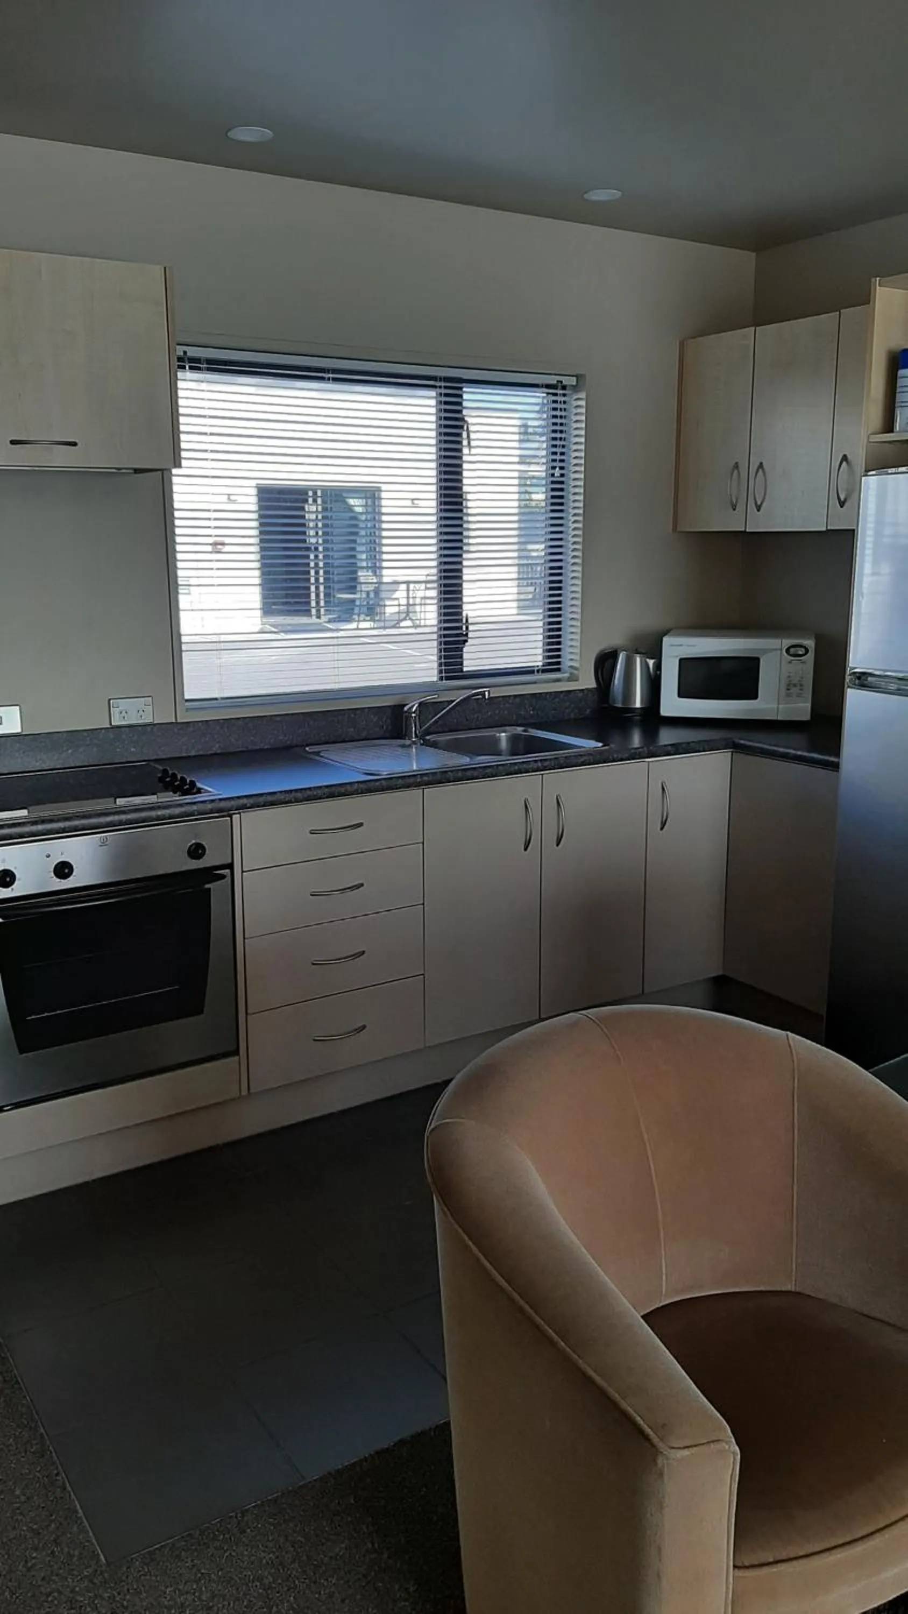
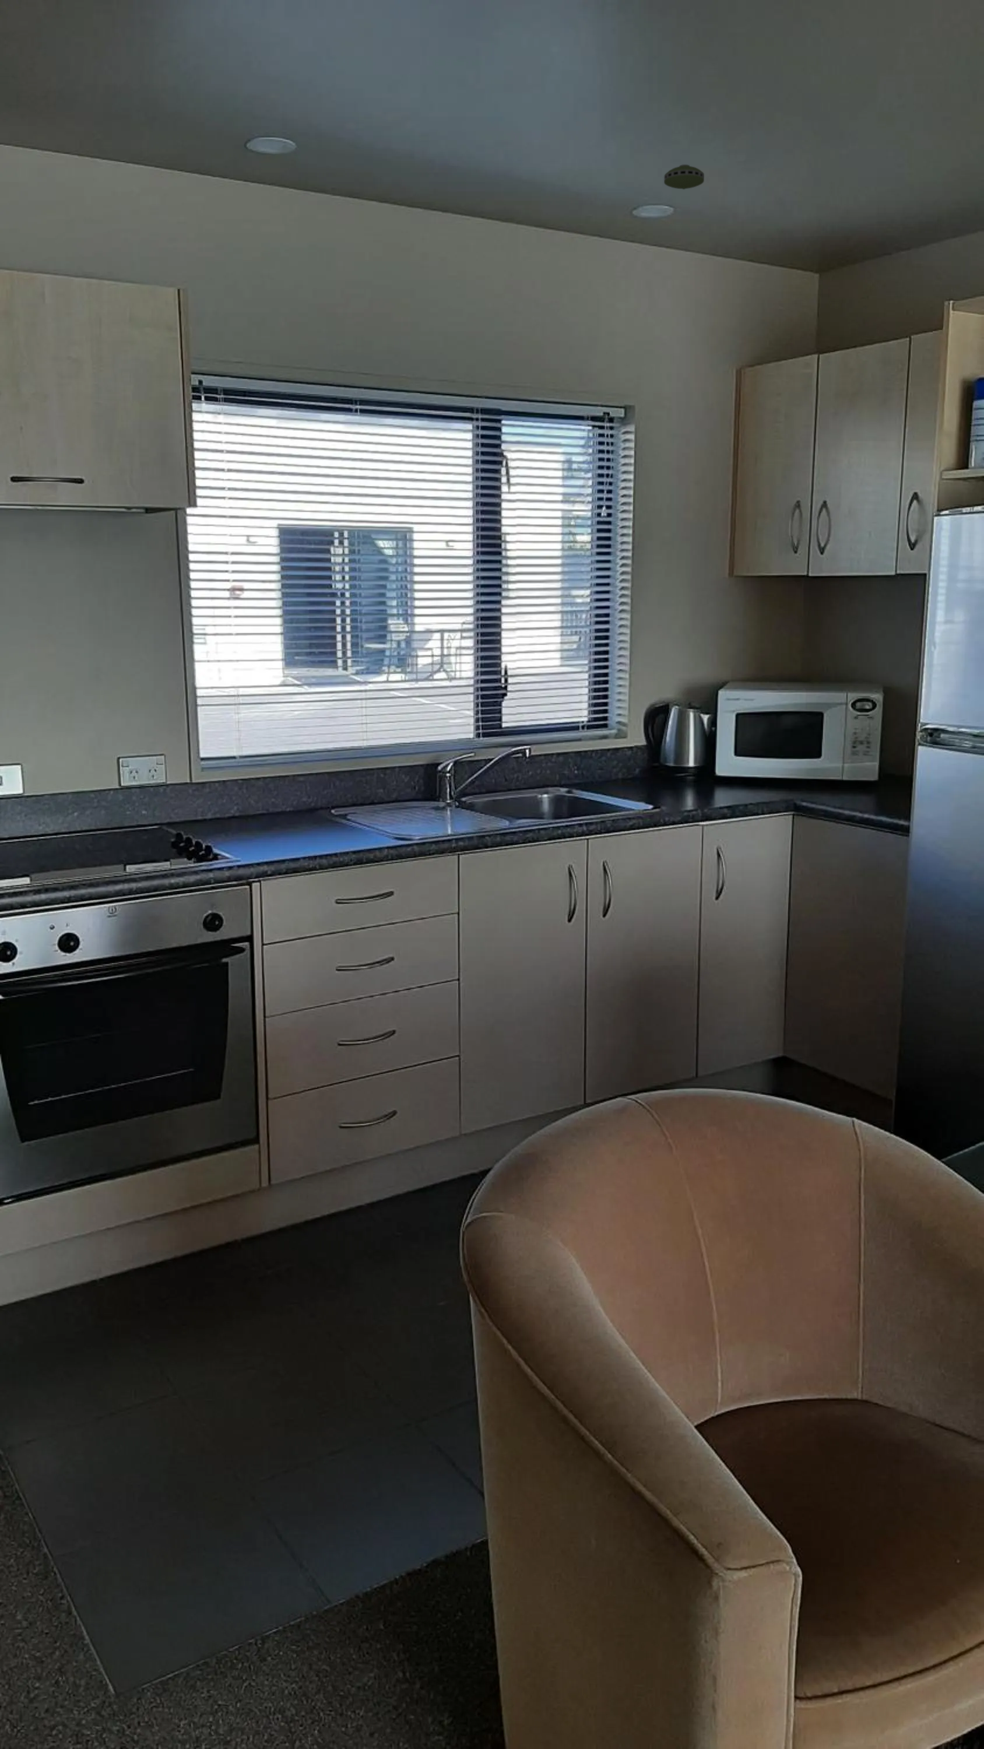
+ smoke detector [663,163,705,190]
